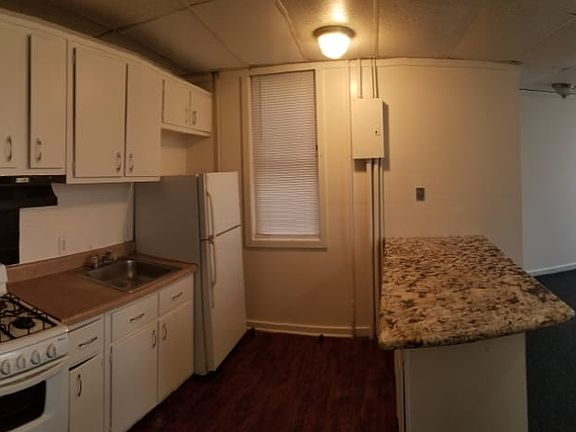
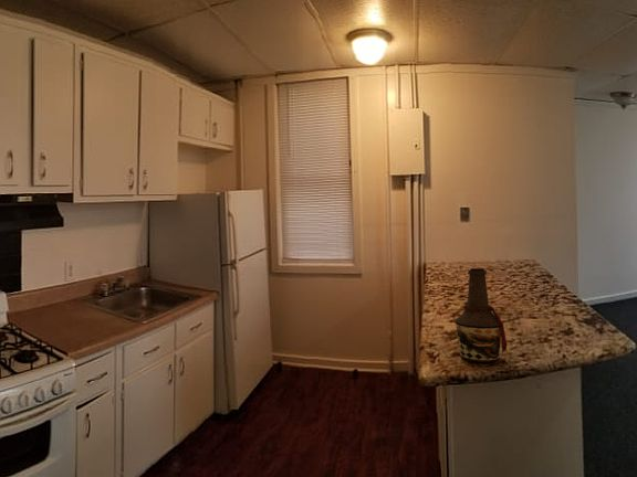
+ bottle [453,267,508,363]
